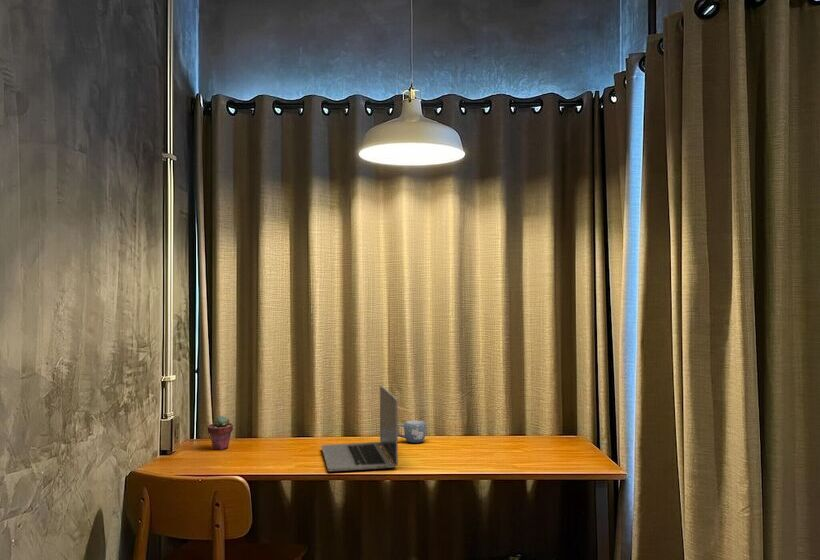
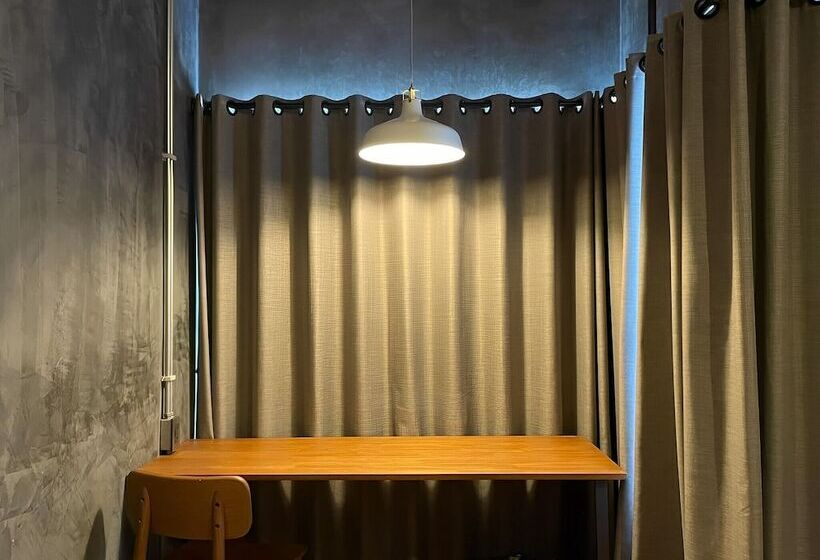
- mug [398,419,427,444]
- potted succulent [207,415,234,451]
- laptop [321,384,399,472]
